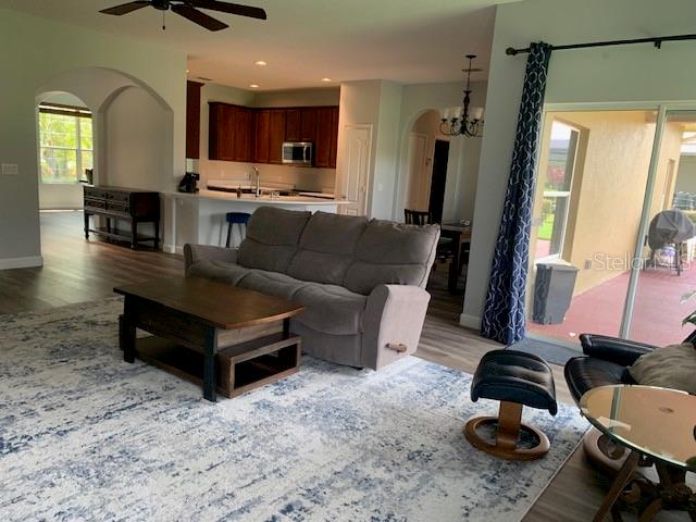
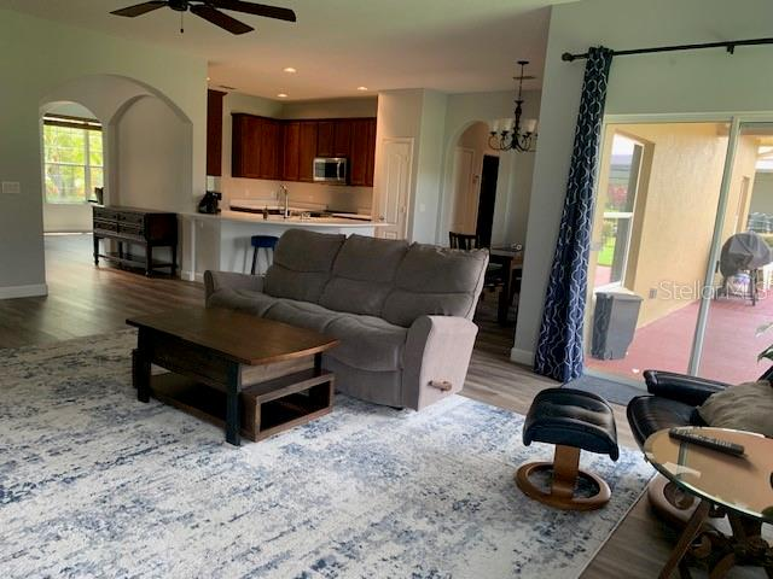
+ remote control [667,427,745,457]
